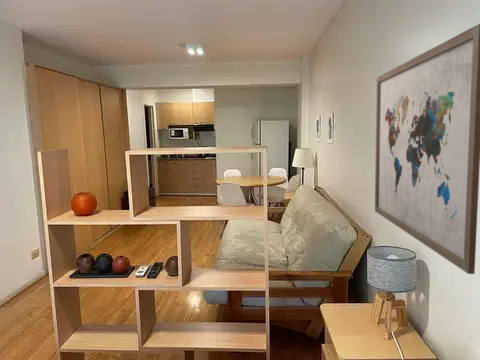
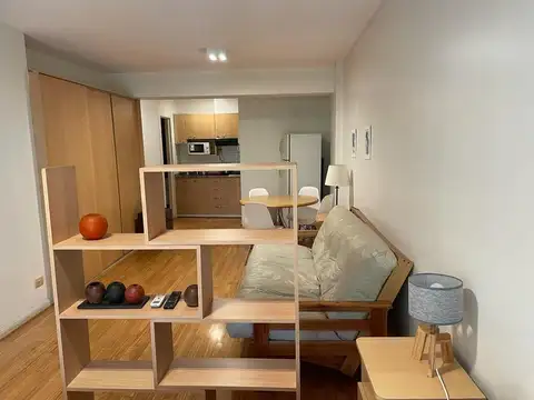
- wall art [374,23,480,275]
